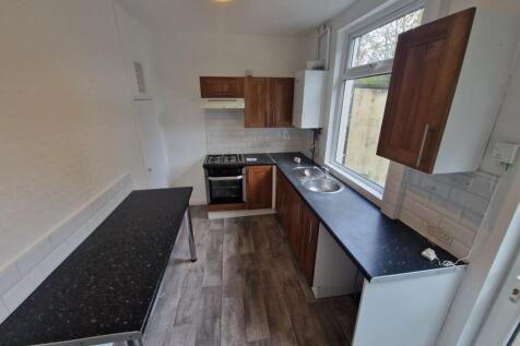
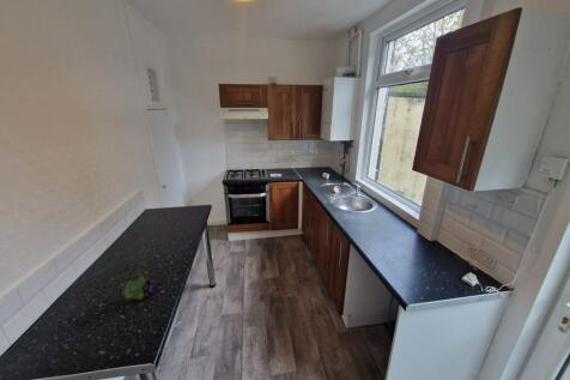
+ fruit [121,275,157,301]
